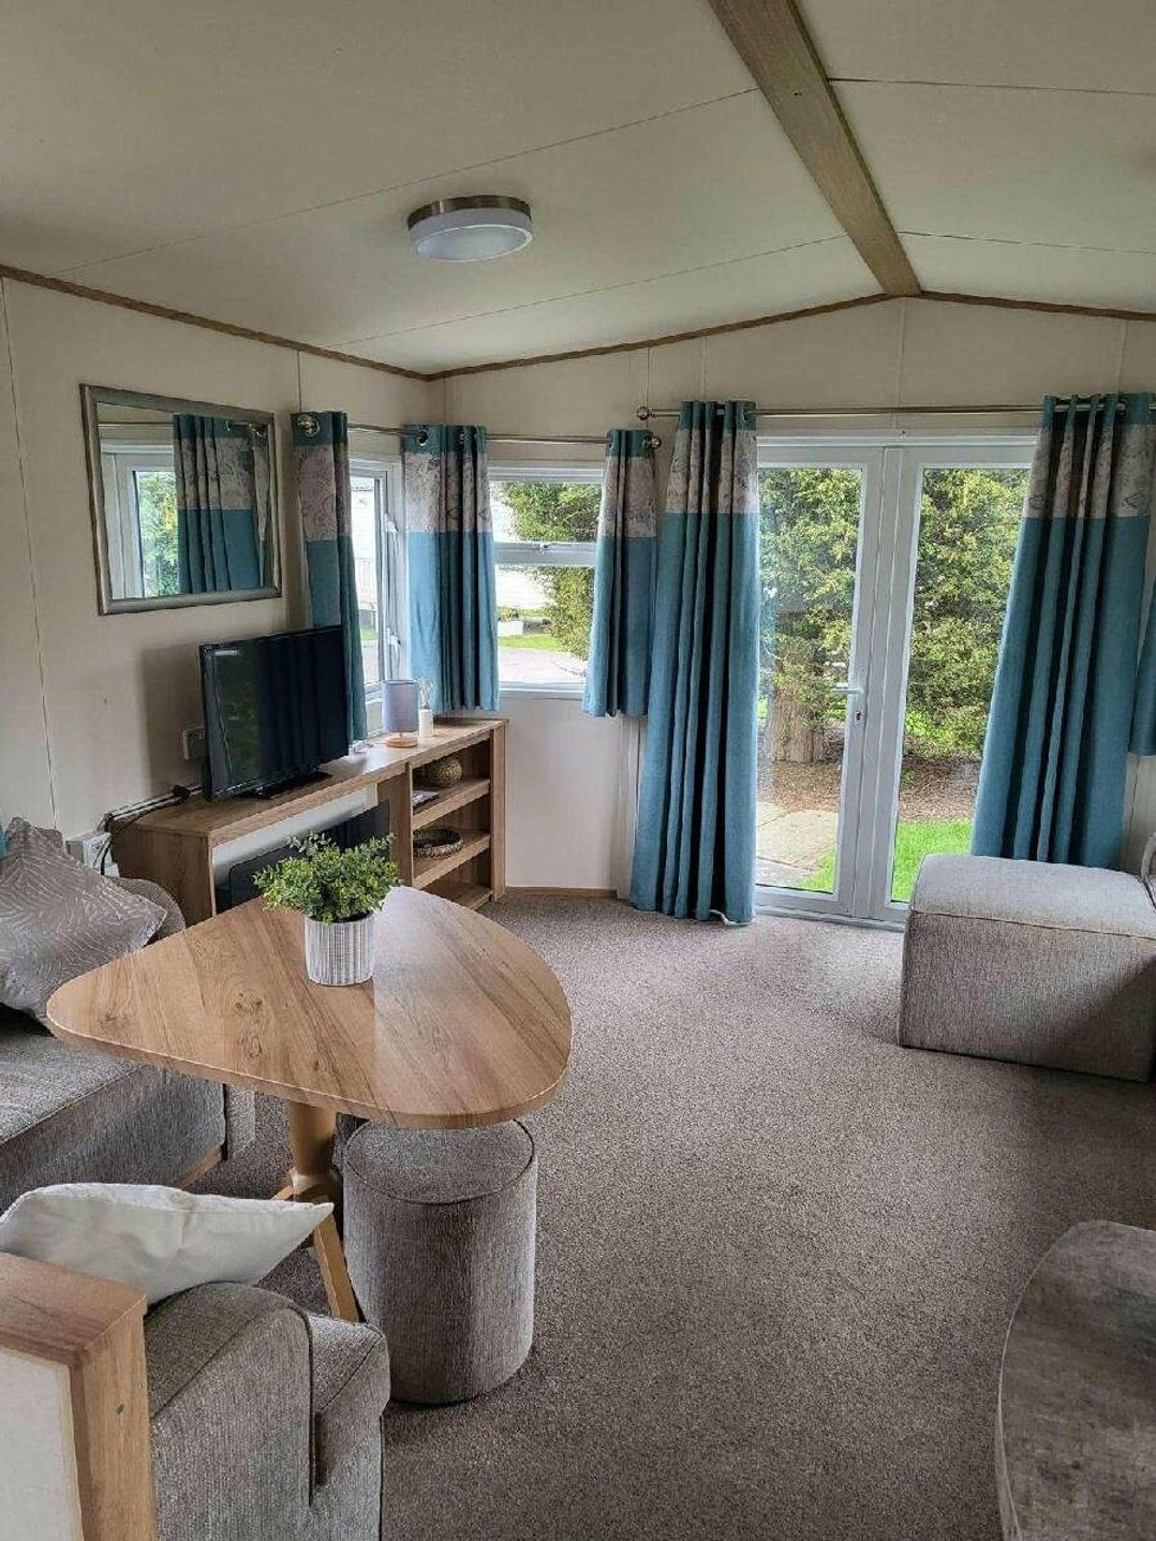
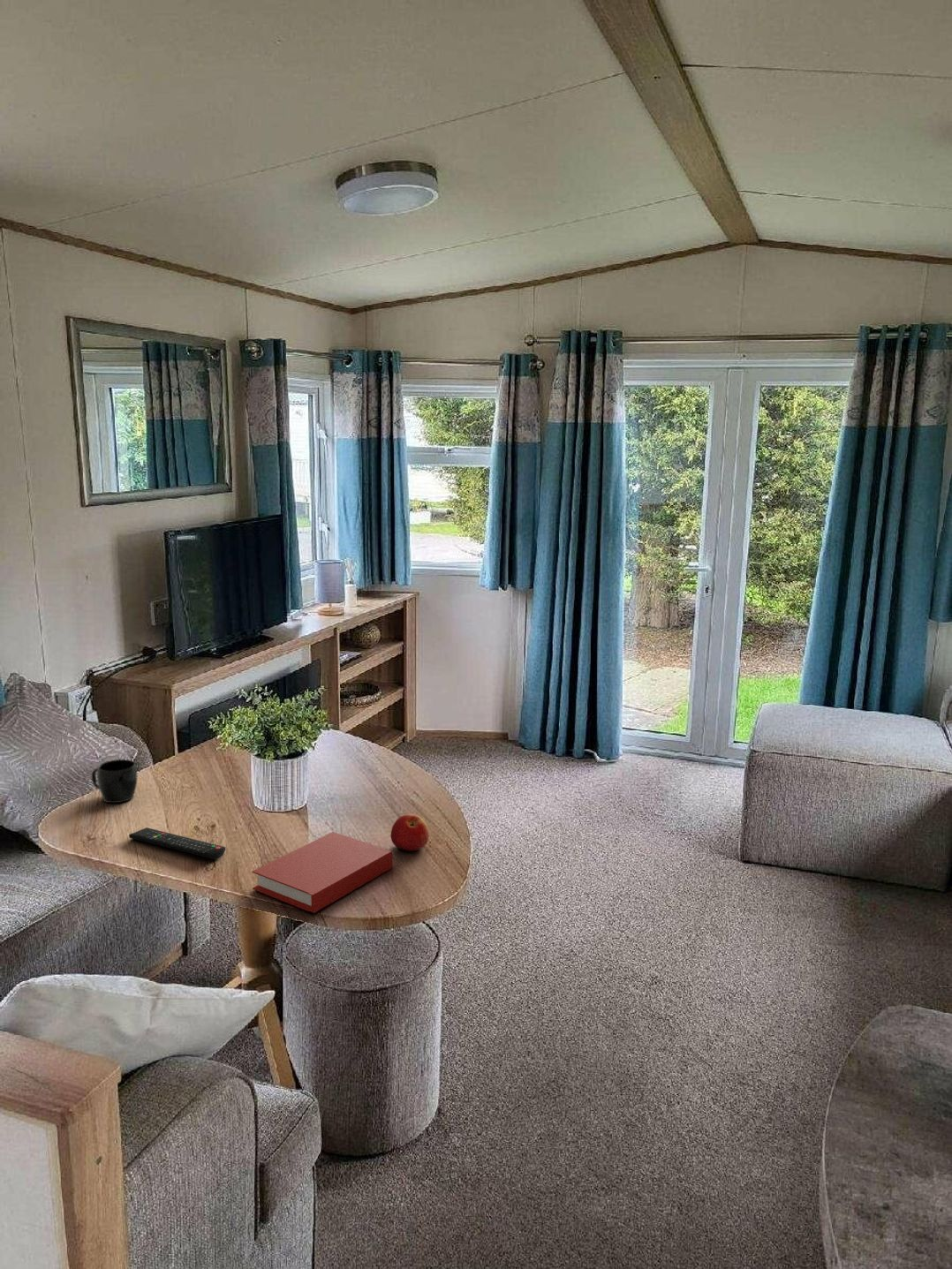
+ book [251,831,394,914]
+ remote control [128,827,226,860]
+ mug [91,759,138,804]
+ apple [390,813,430,852]
